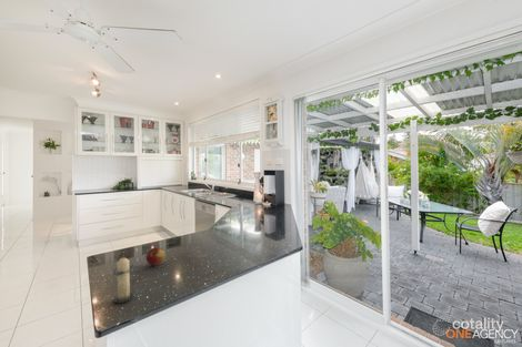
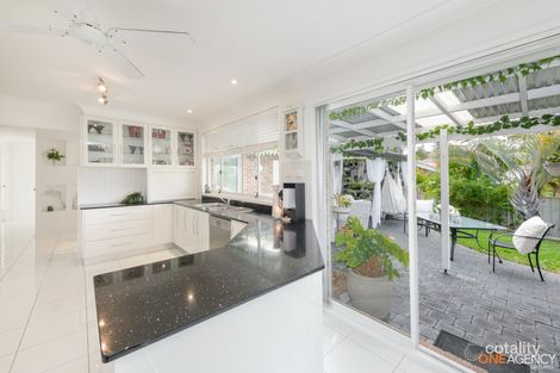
- apple [145,246,167,267]
- candle [111,257,134,304]
